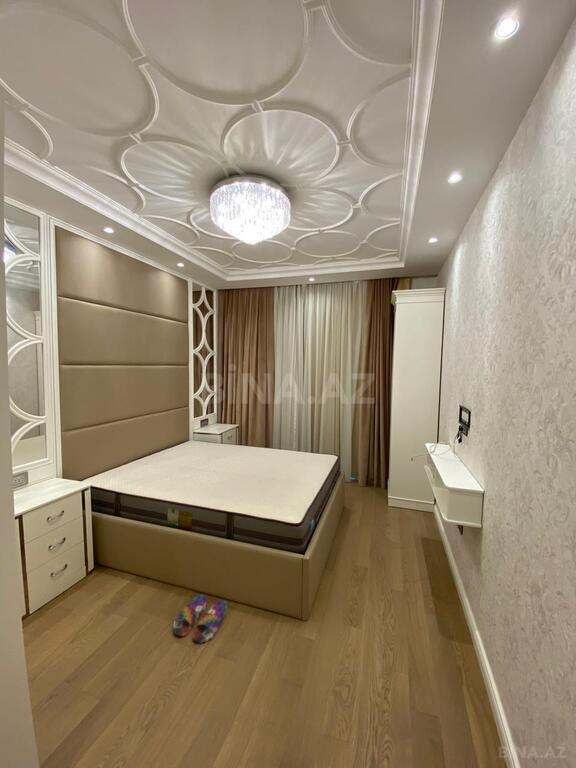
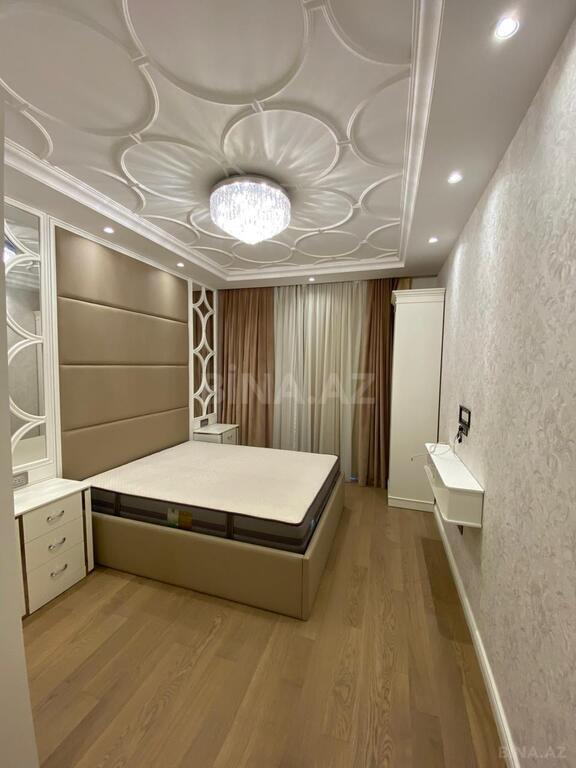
- slippers [173,594,228,643]
